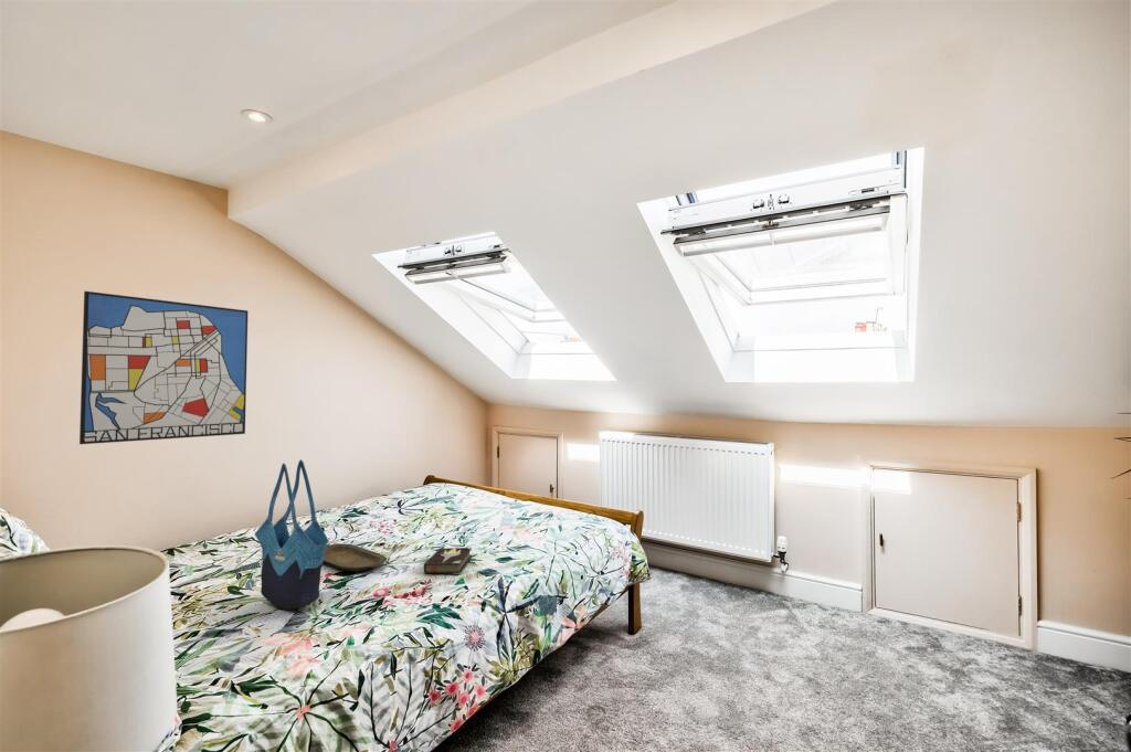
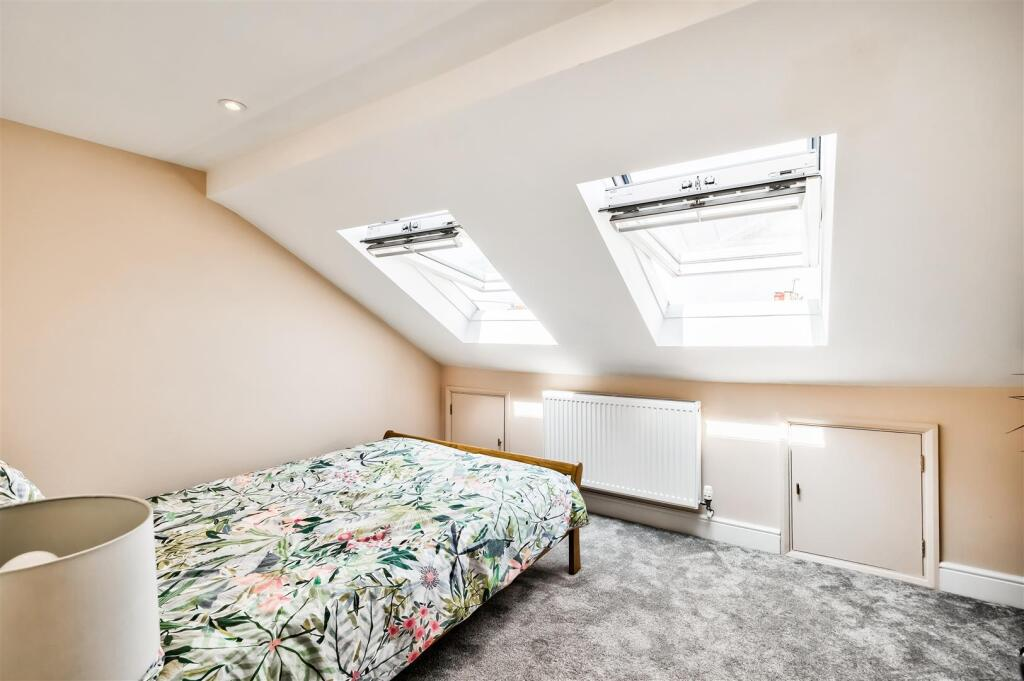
- wall art [78,290,250,445]
- hardback book [423,546,473,575]
- serving tray [323,542,387,573]
- tote bag [254,458,329,611]
